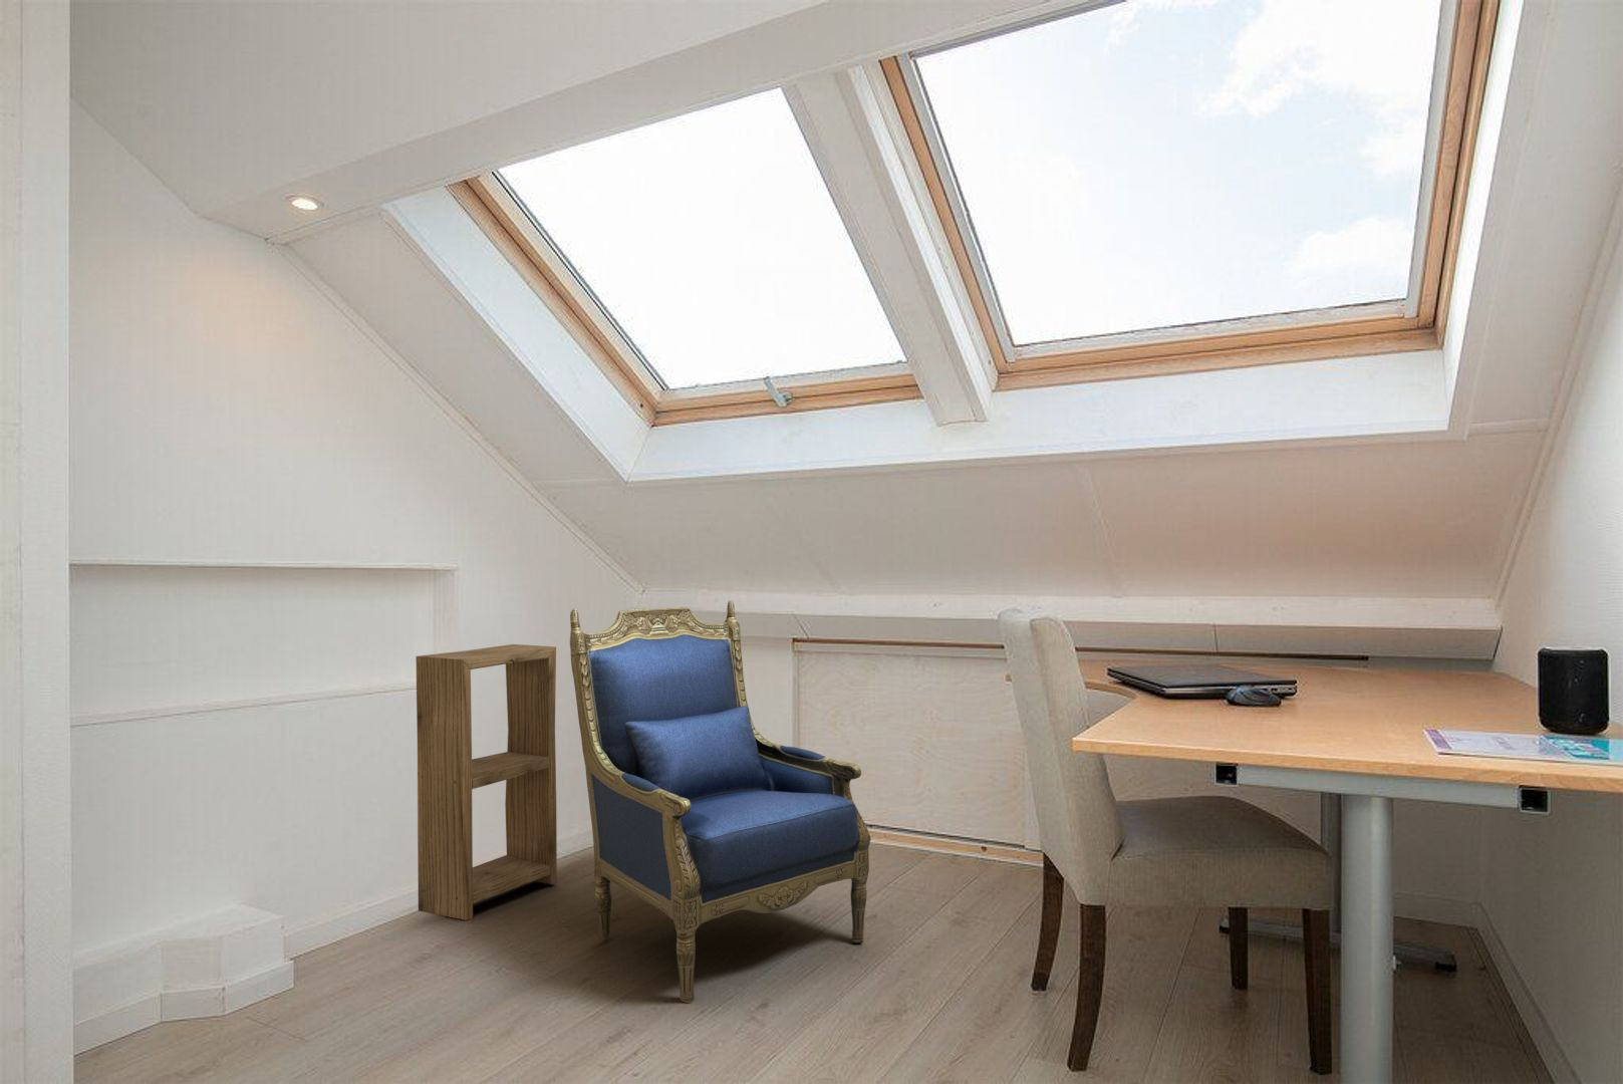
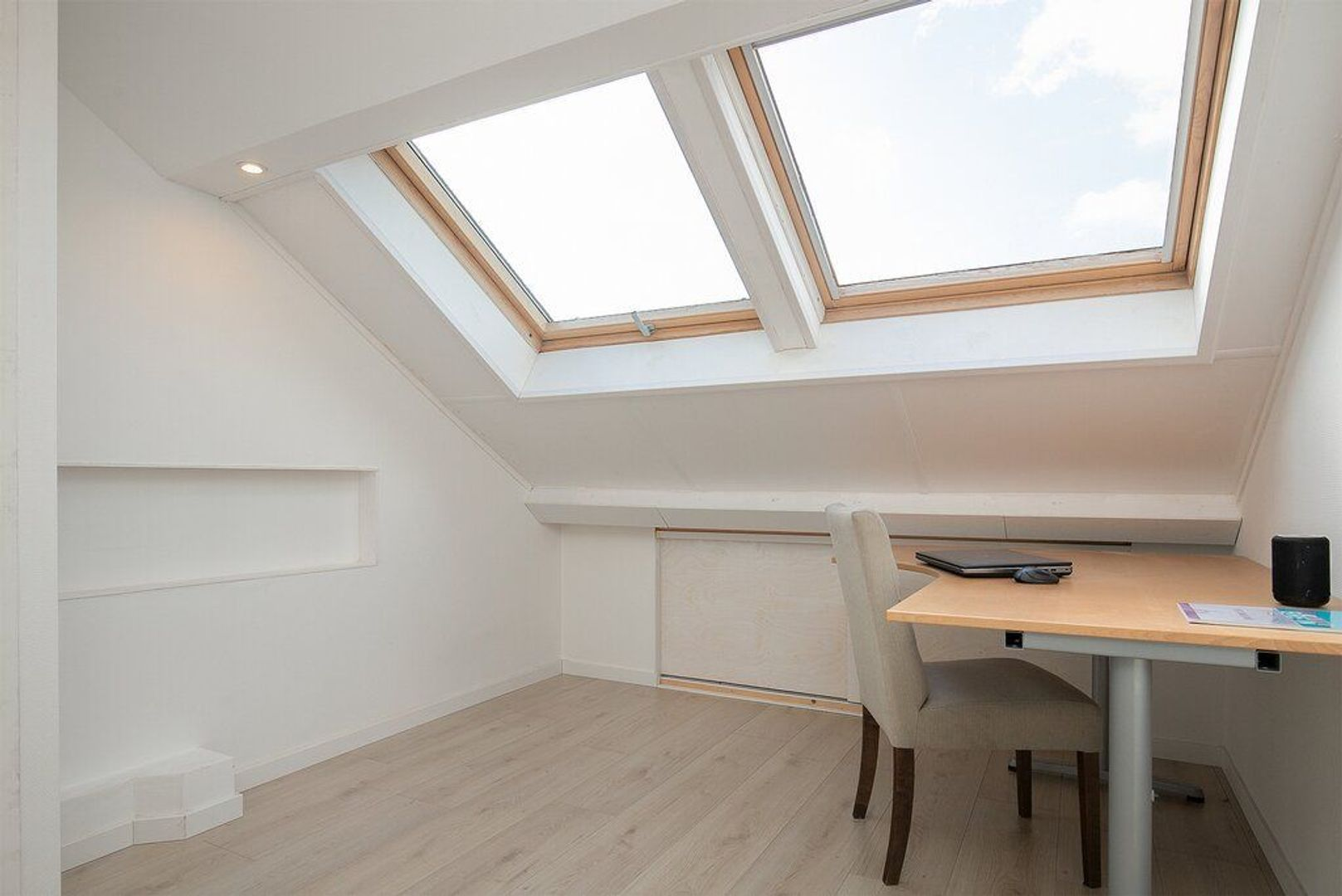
- shelving unit [415,644,558,922]
- armchair [570,599,872,1004]
